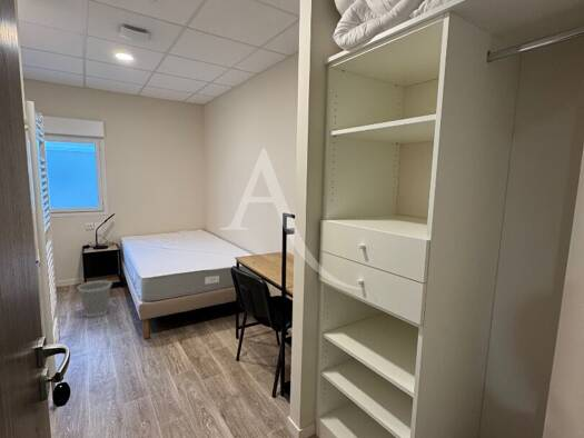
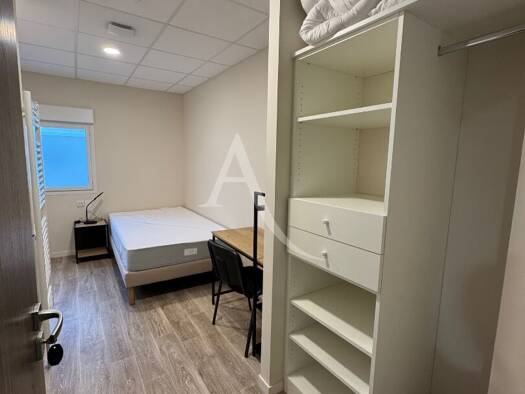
- wastebasket [77,279,113,318]
